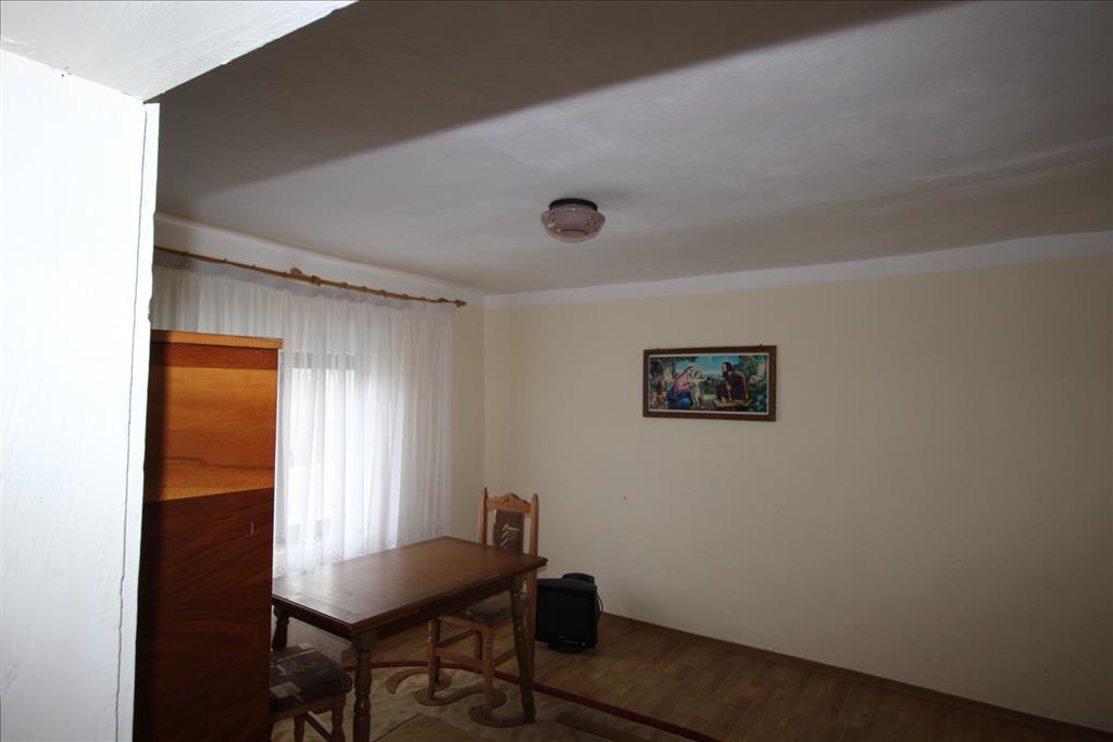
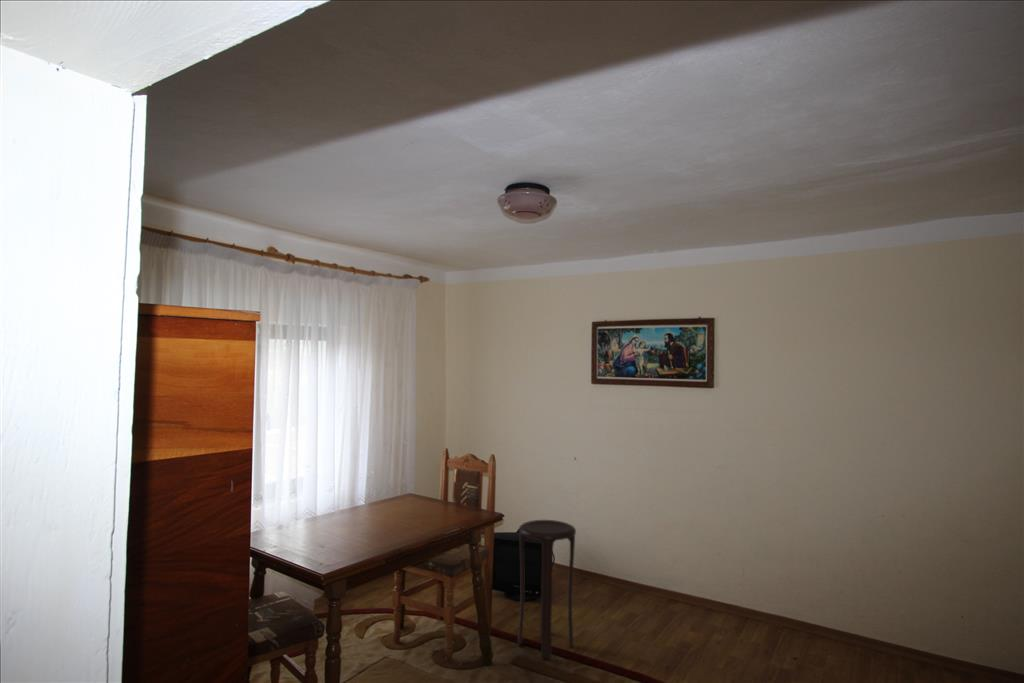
+ stool [517,519,577,660]
